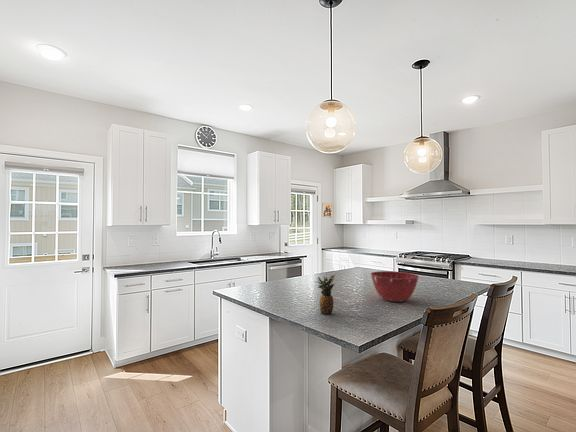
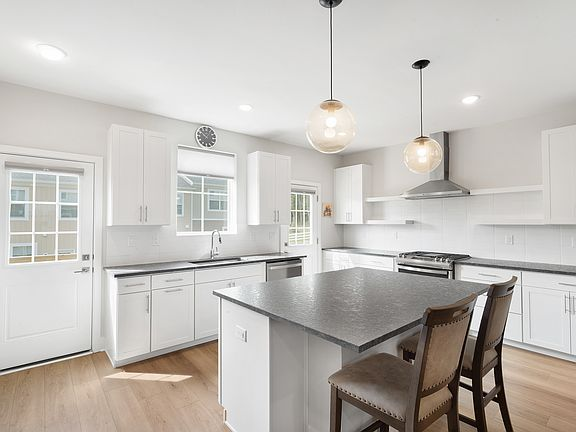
- fruit [314,273,337,315]
- mixing bowl [369,270,420,303]
